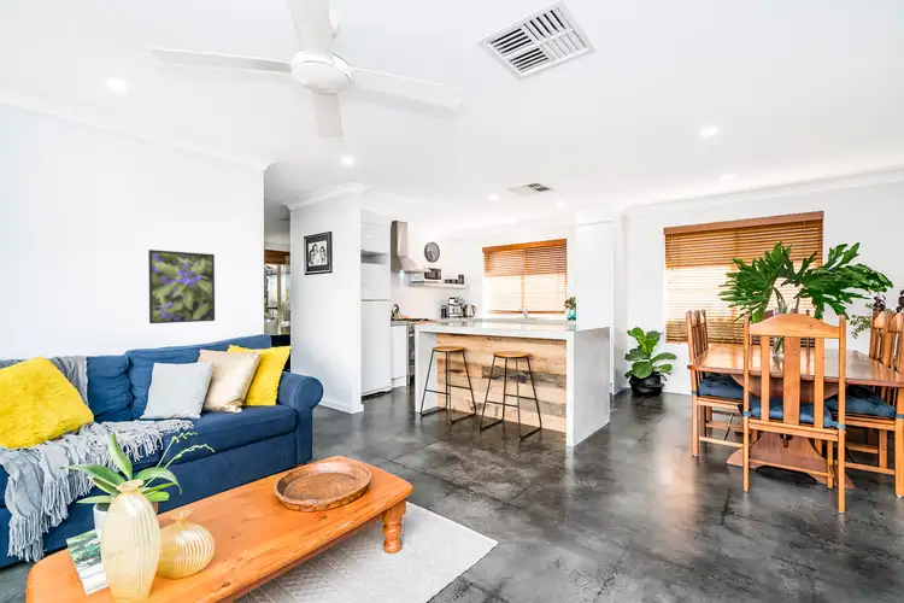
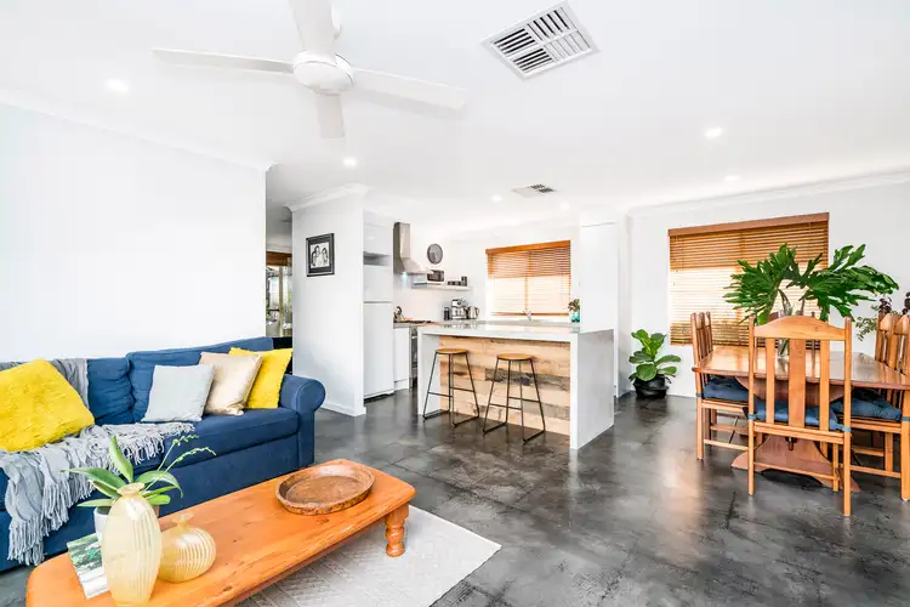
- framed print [147,248,216,324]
